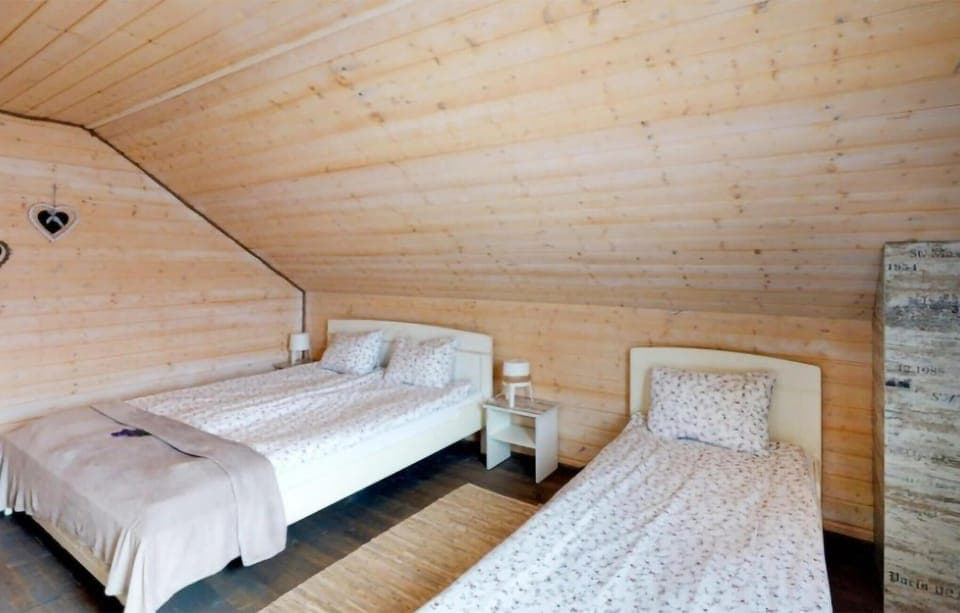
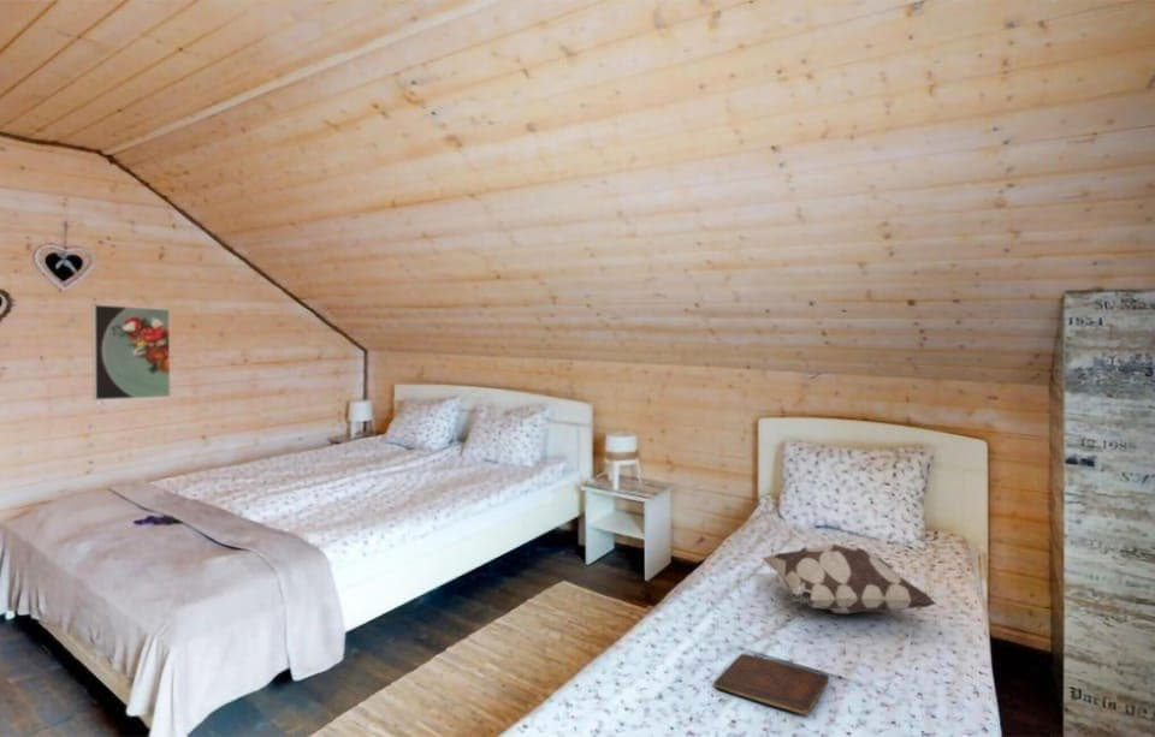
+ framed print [91,303,172,402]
+ book [712,653,830,717]
+ decorative pillow [760,542,937,614]
